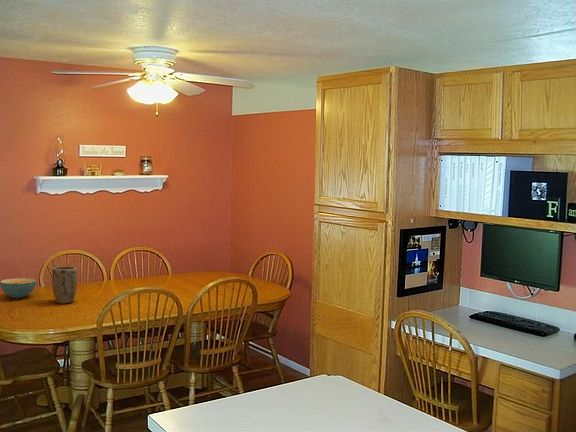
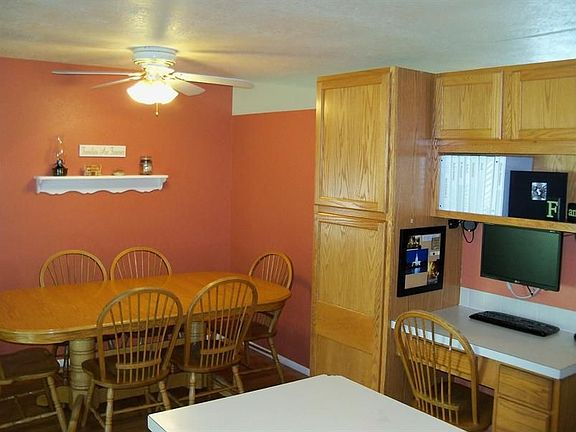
- cereal bowl [0,277,38,299]
- plant pot [51,265,78,304]
